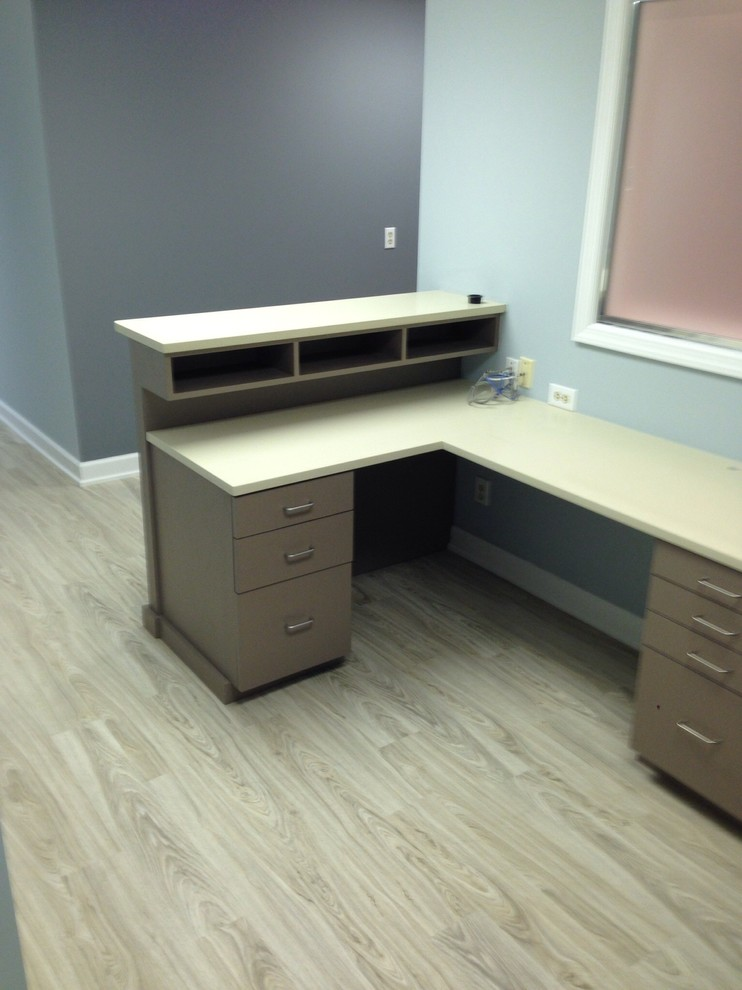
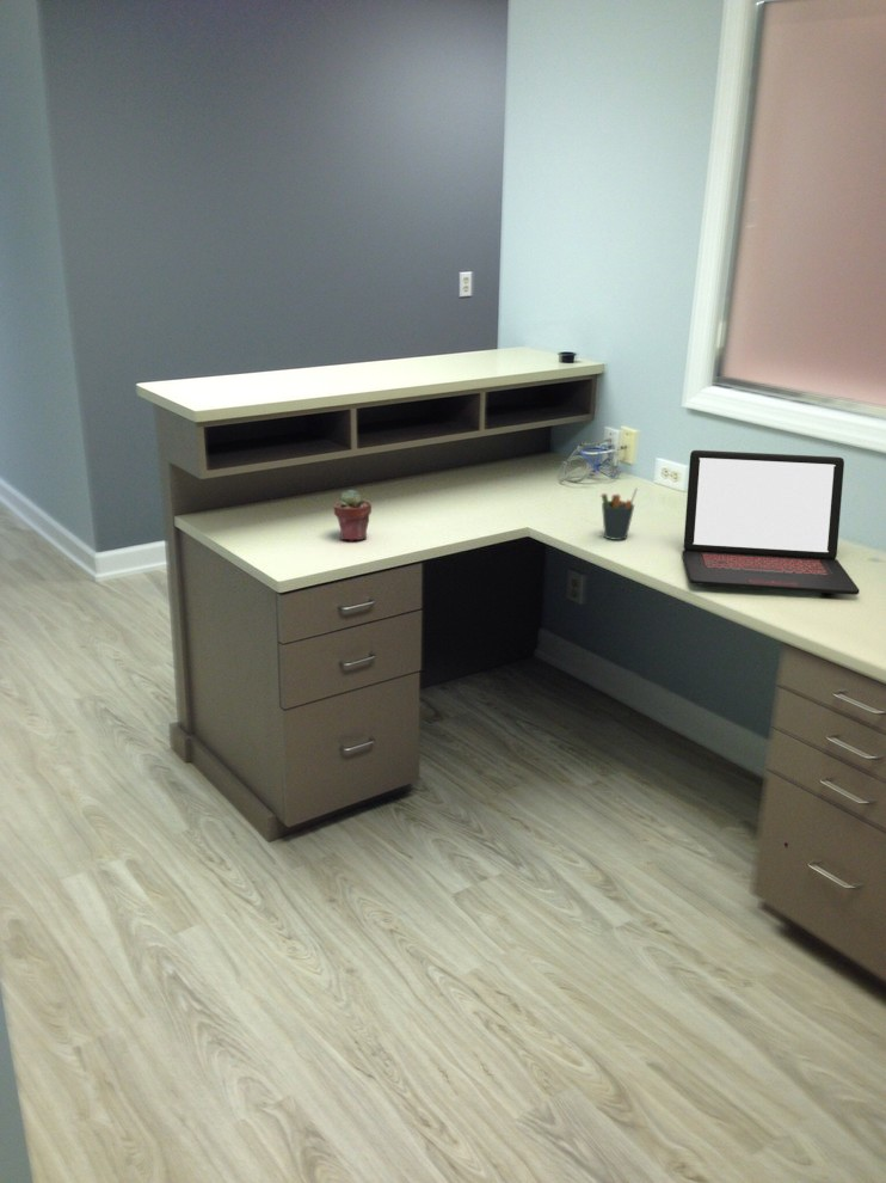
+ pen holder [599,486,639,541]
+ potted succulent [332,489,373,541]
+ laptop [681,449,861,596]
